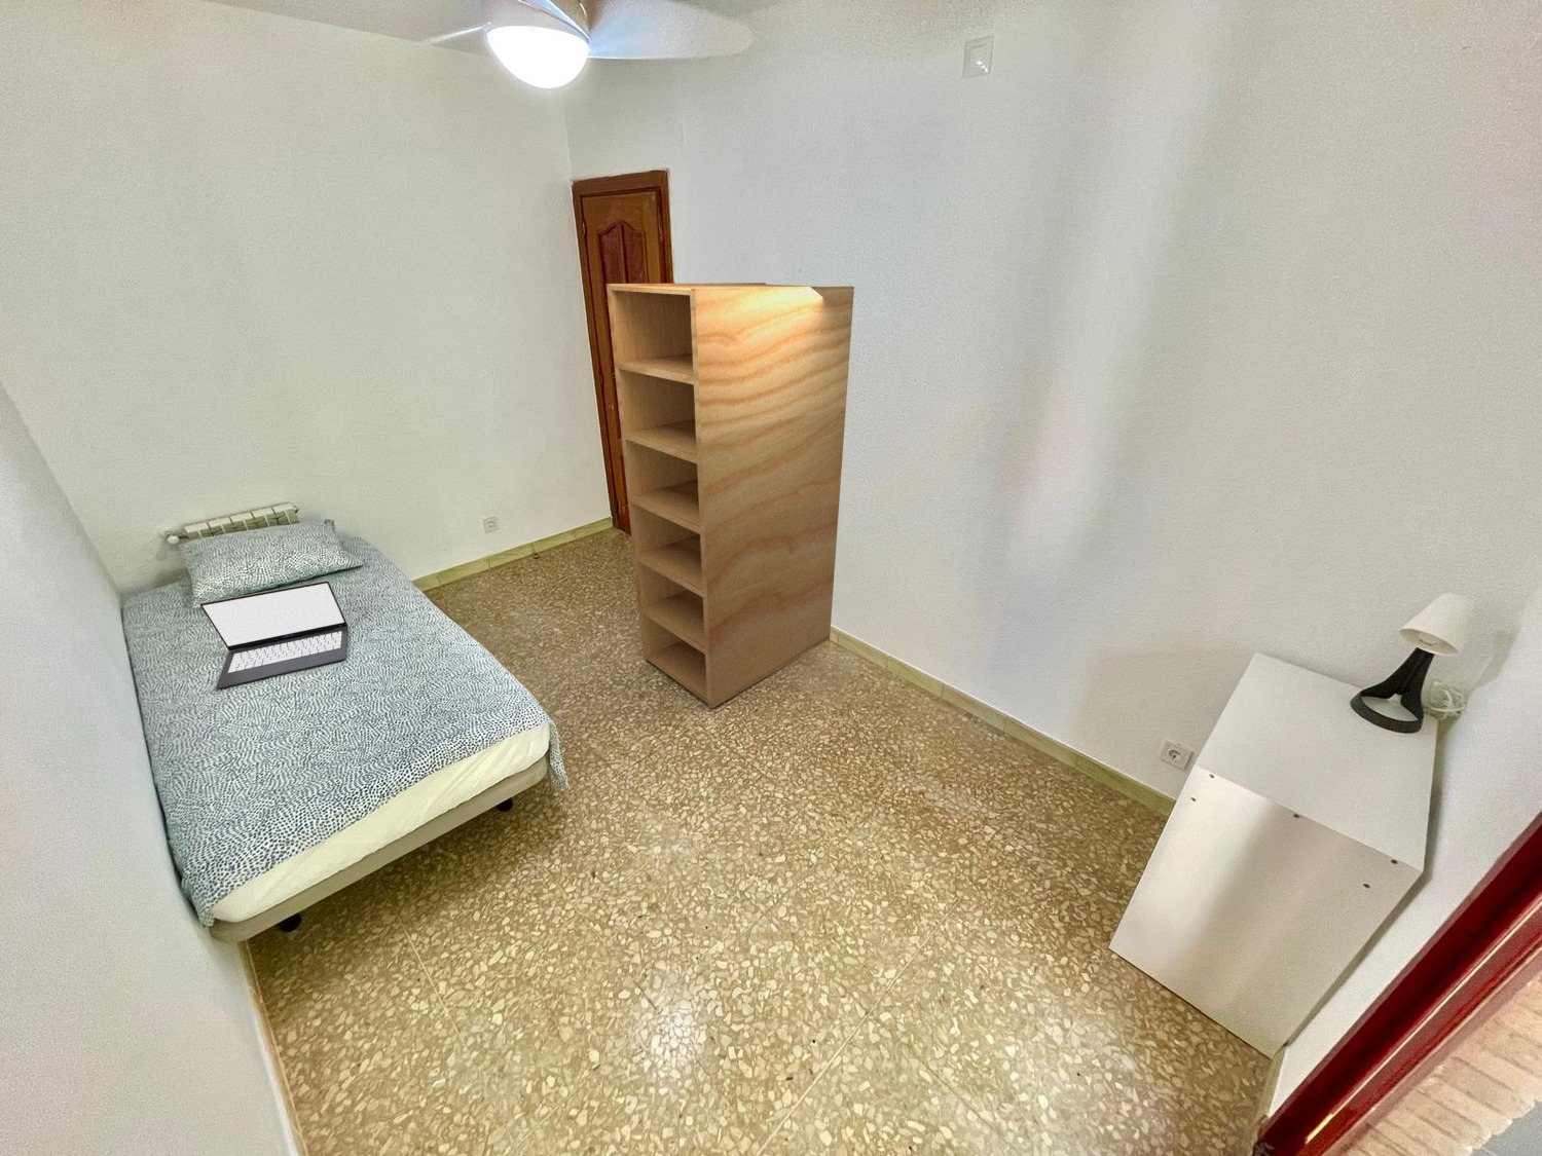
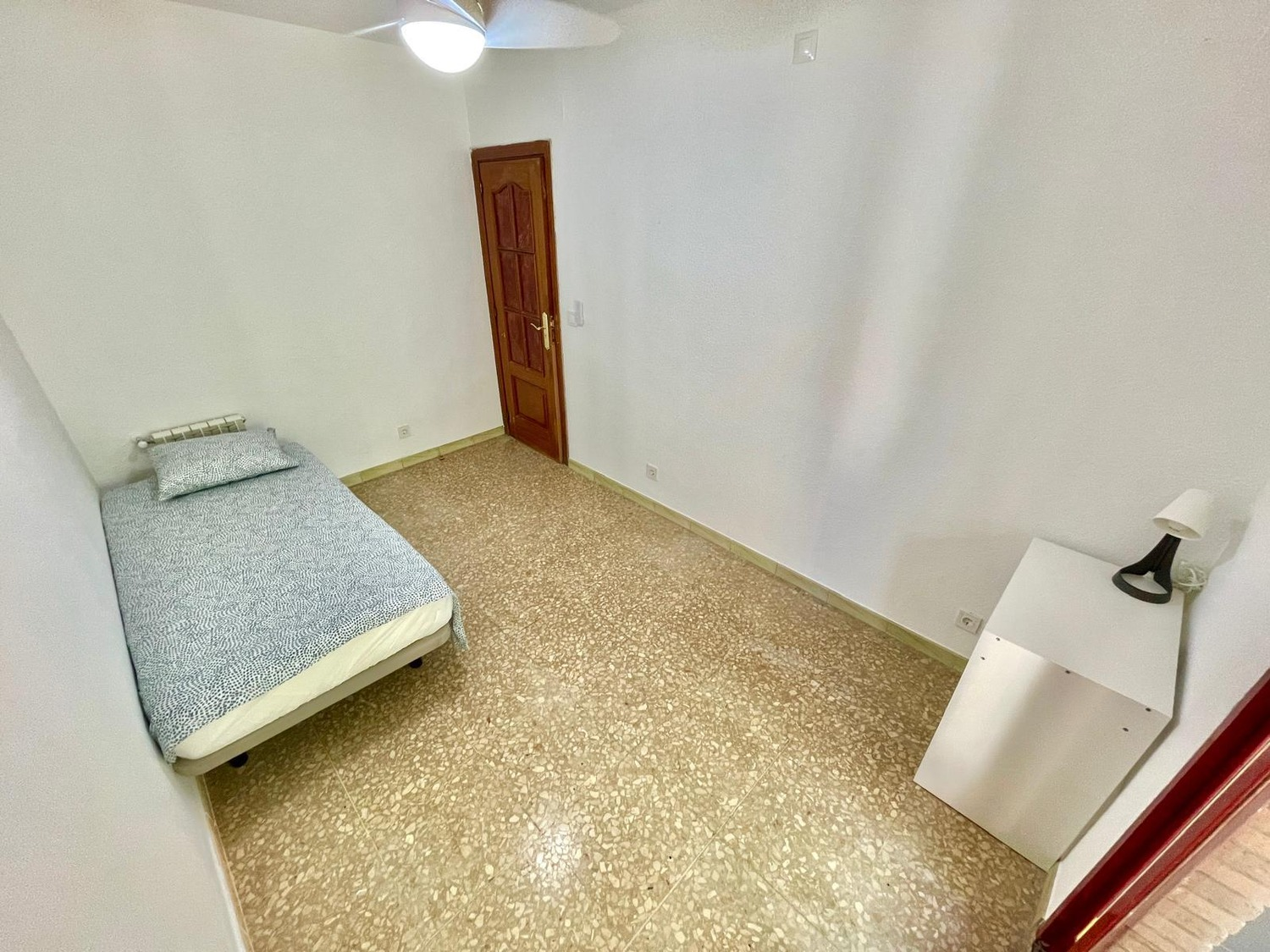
- laptop [199,579,350,690]
- bookshelf [606,282,855,710]
